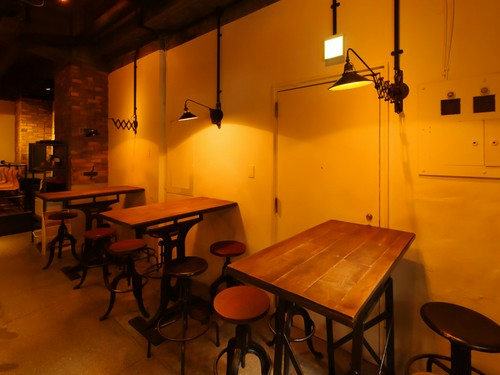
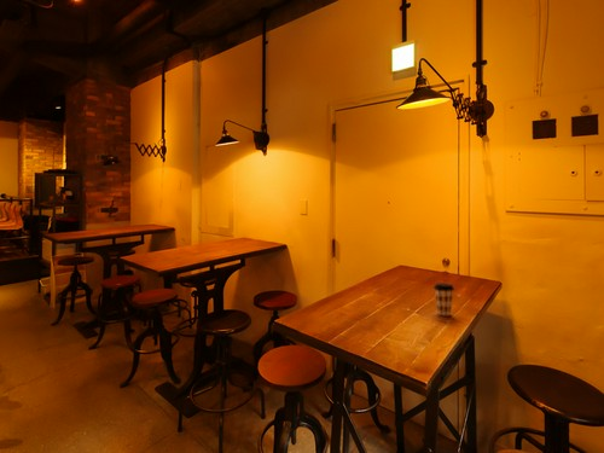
+ coffee cup [432,283,455,316]
